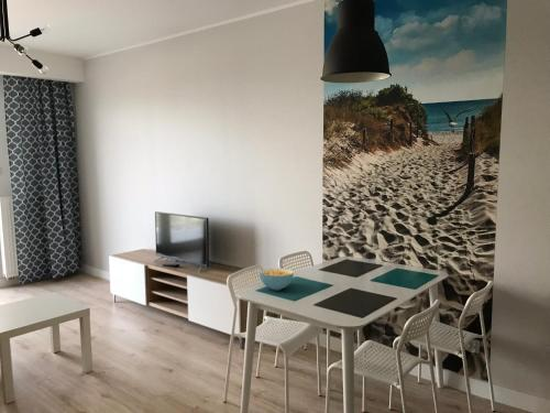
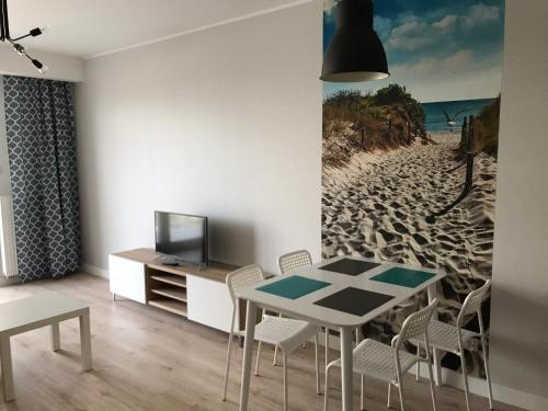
- cereal bowl [258,268,295,291]
